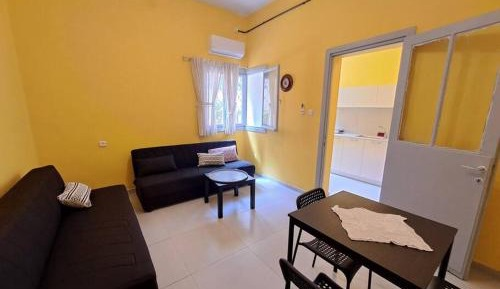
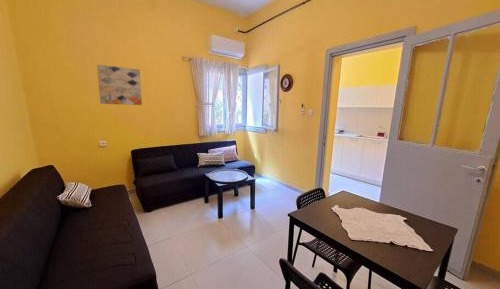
+ wall art [96,64,143,106]
